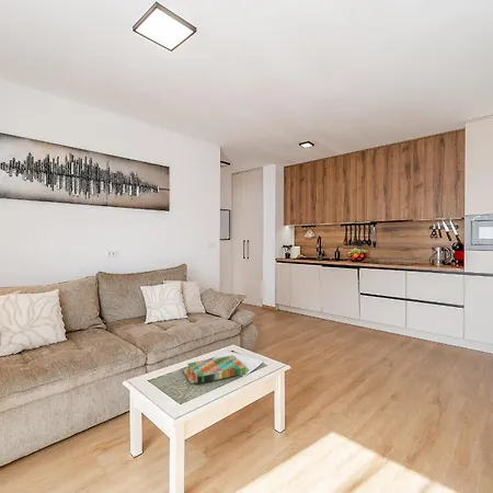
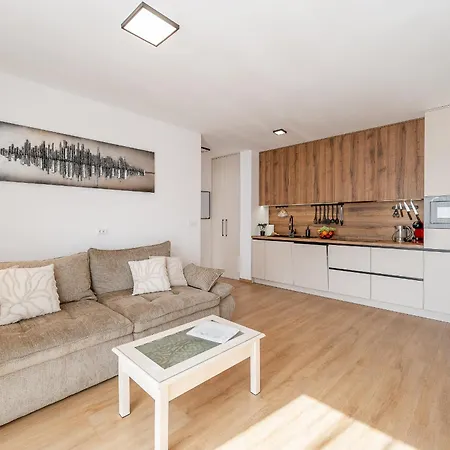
- board game [182,354,250,385]
